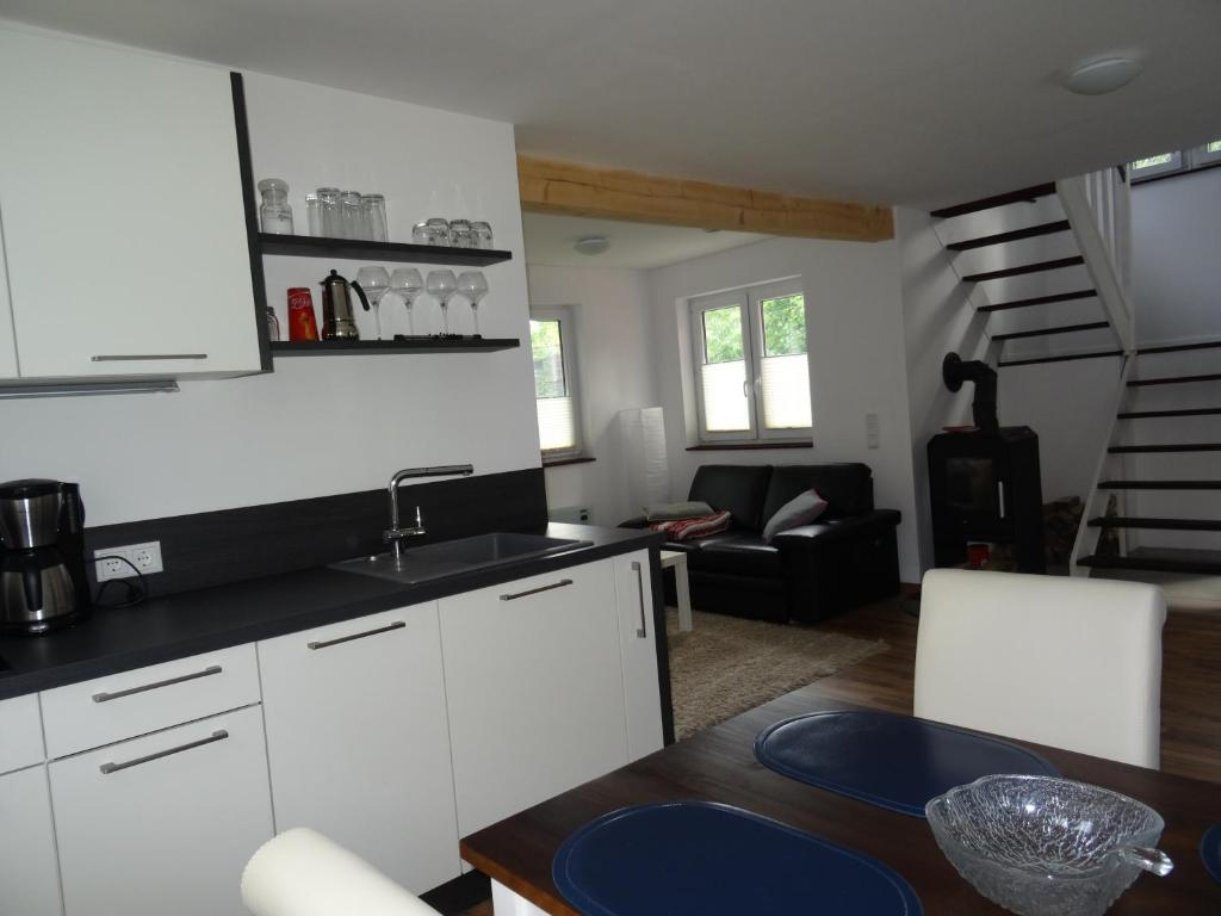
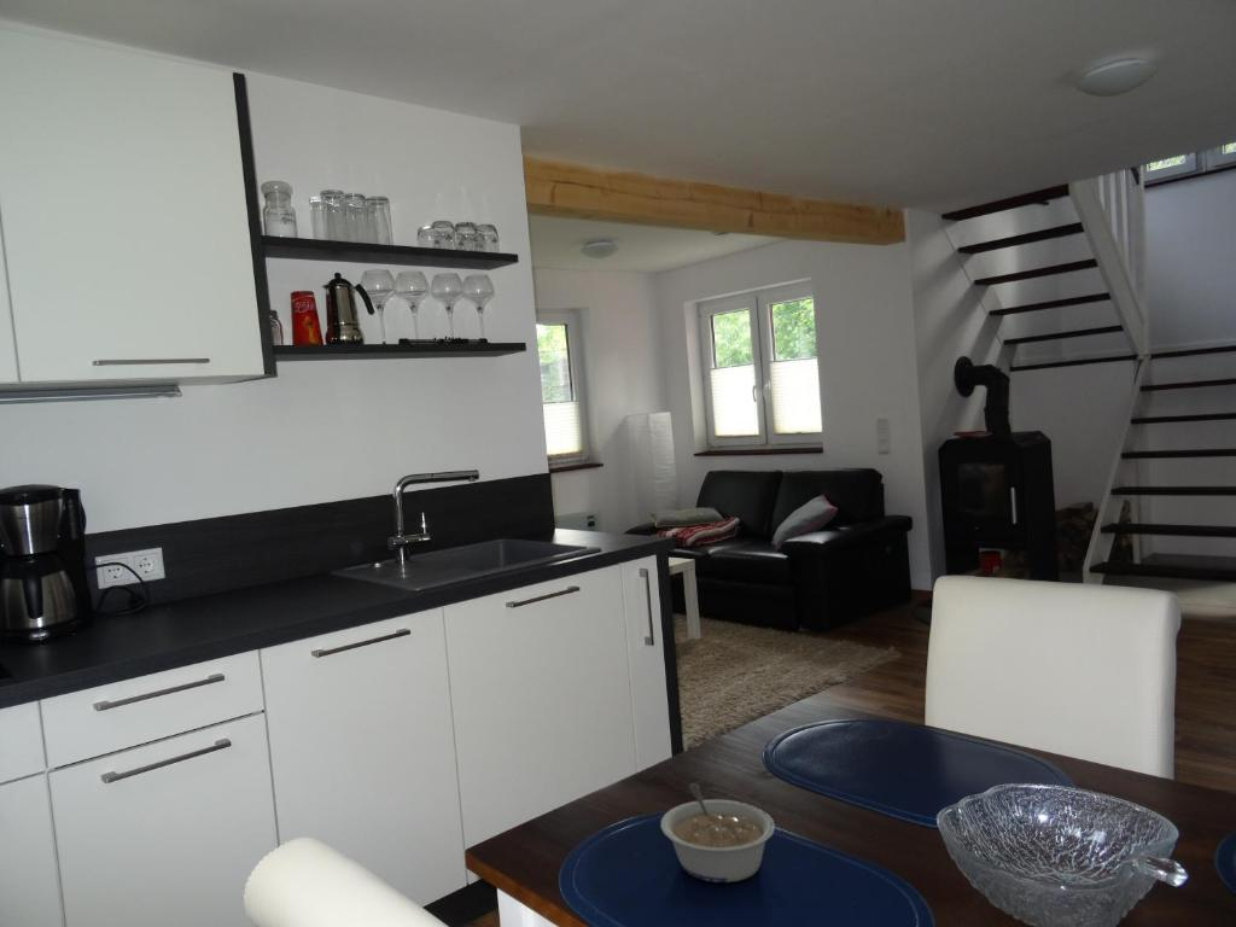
+ legume [660,782,776,884]
